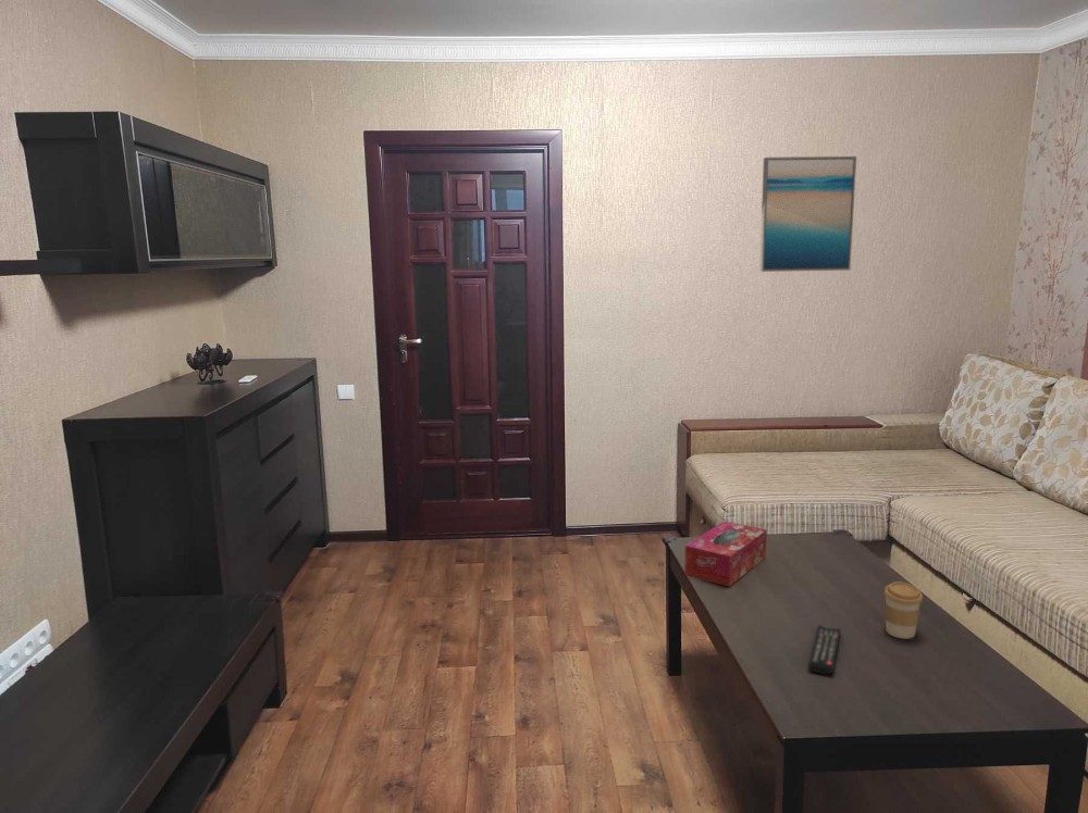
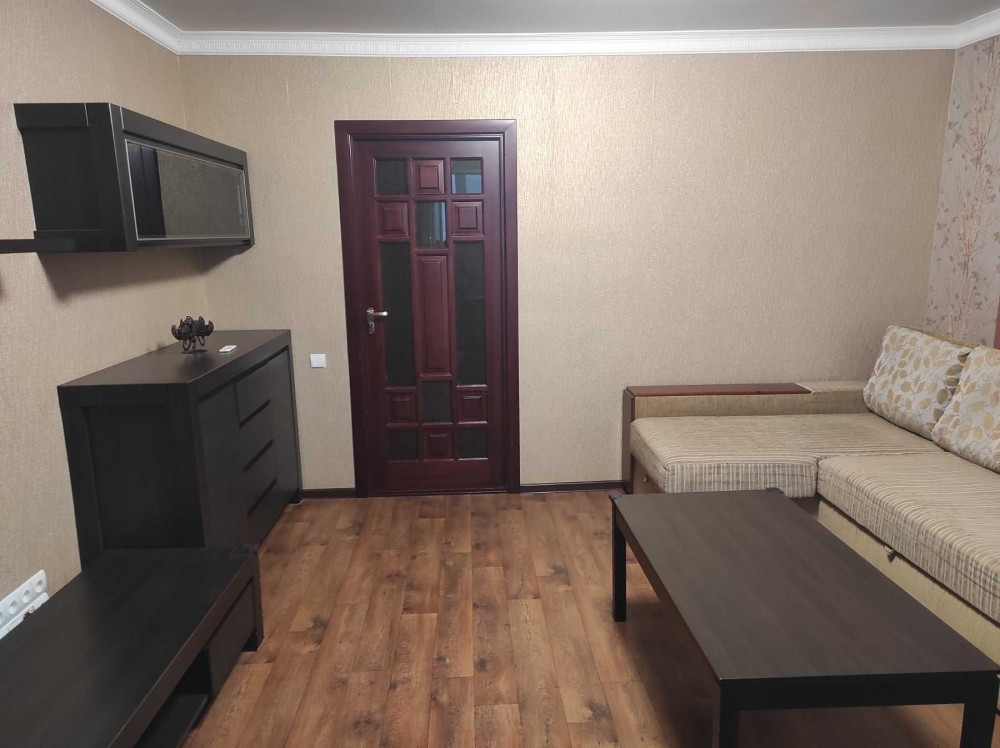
- coffee cup [882,580,924,640]
- tissue box [683,520,768,588]
- wall art [758,155,857,273]
- remote control [807,624,842,675]
